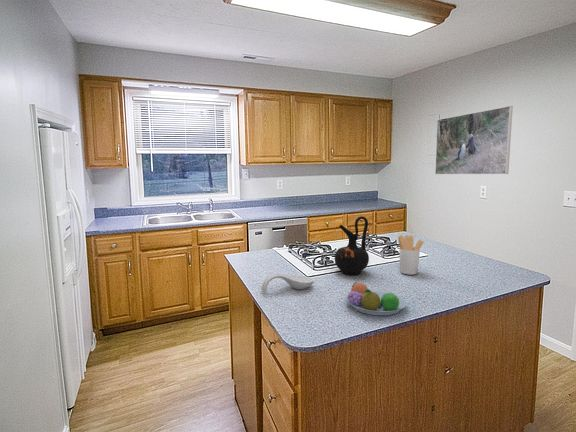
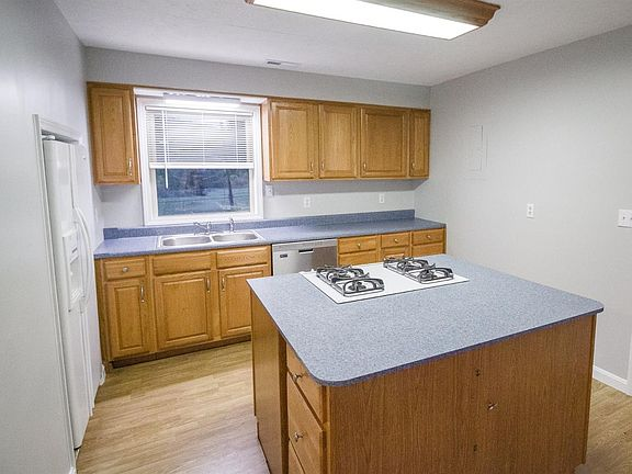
- utensil holder [397,234,425,276]
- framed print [434,105,514,175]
- ceramic jug [334,215,370,276]
- spoon rest [261,273,315,294]
- fruit bowl [345,281,408,316]
